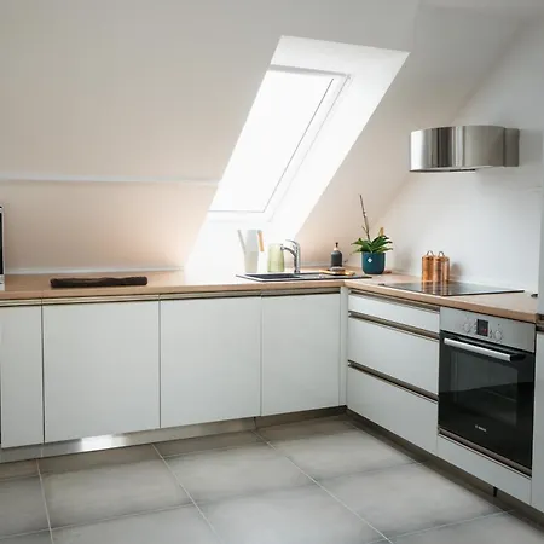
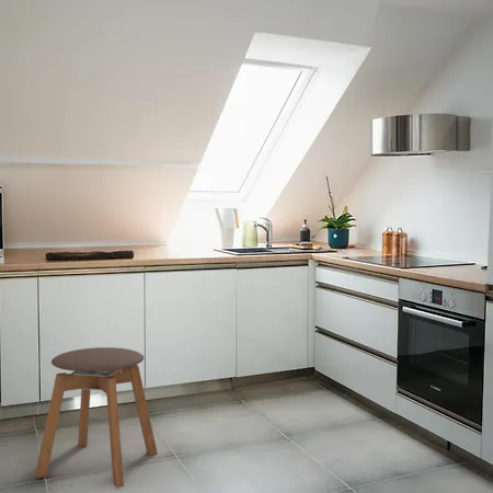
+ stool [34,346,159,489]
